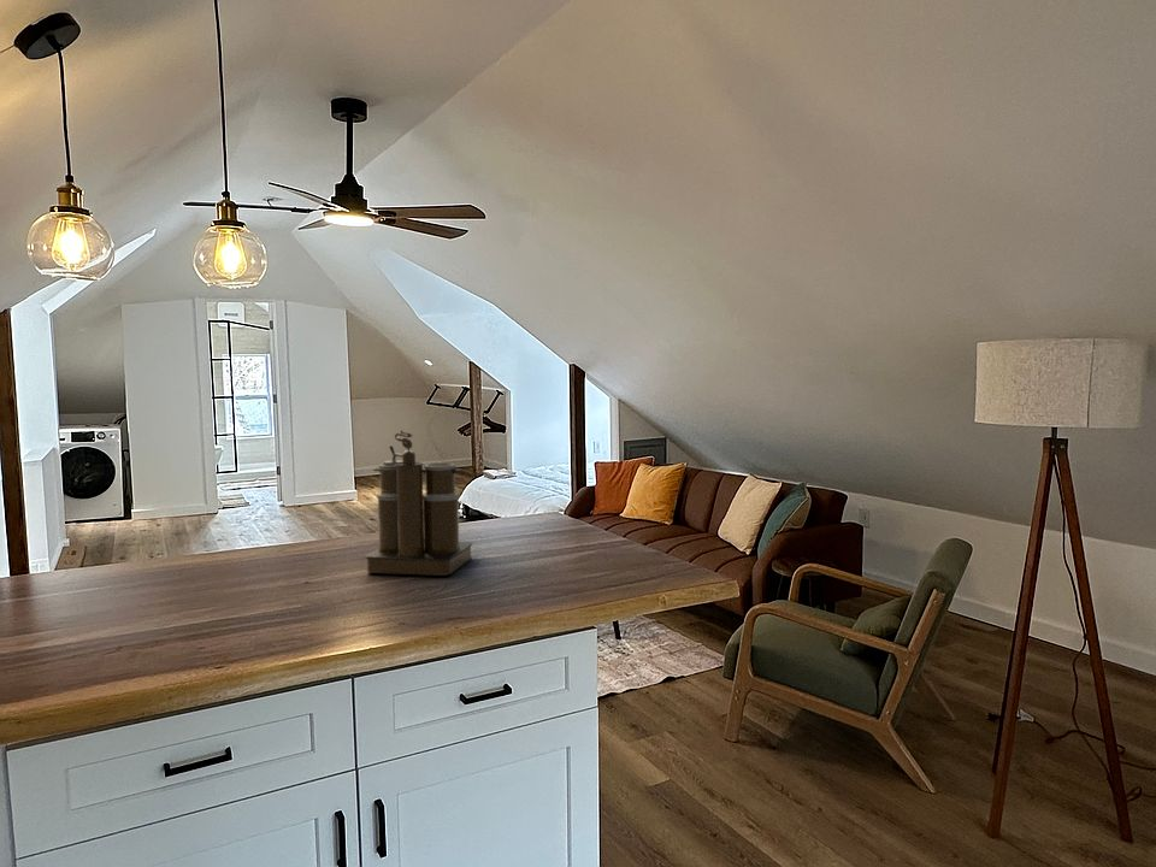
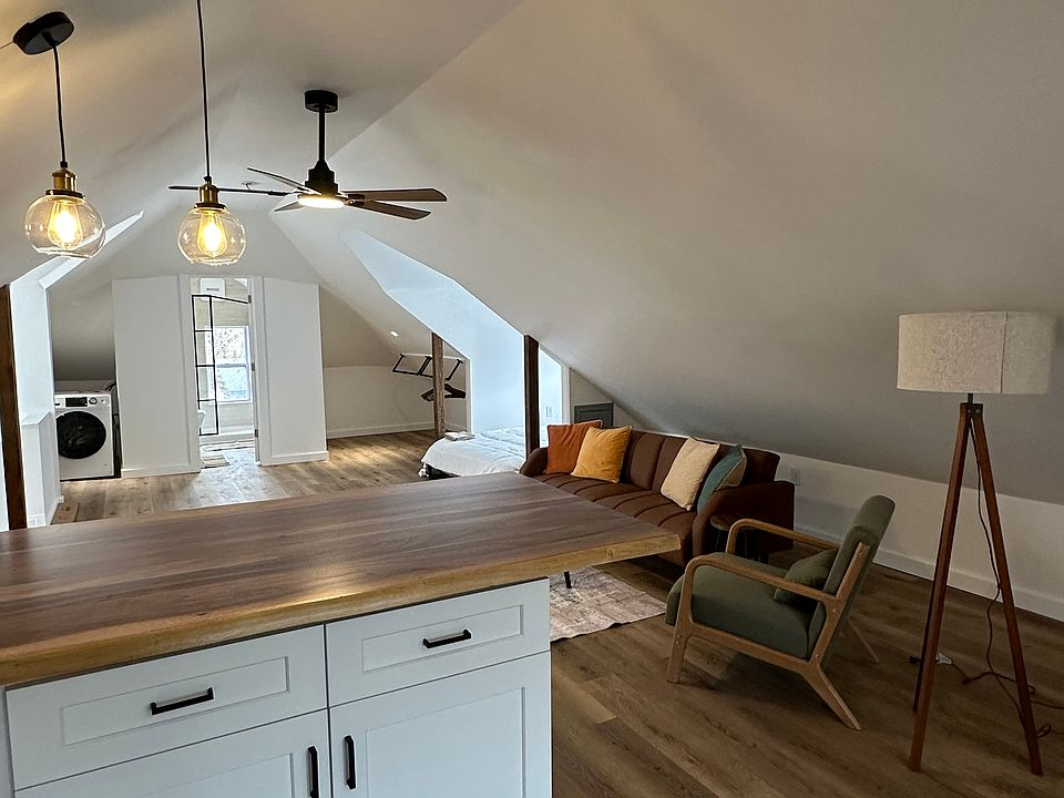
- coffee maker [364,429,473,577]
